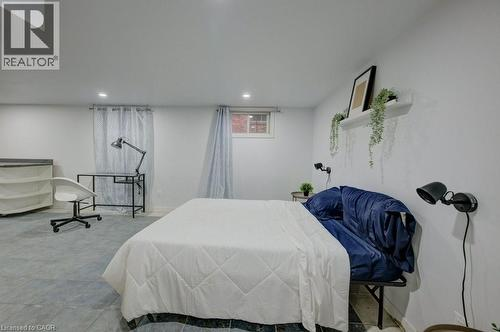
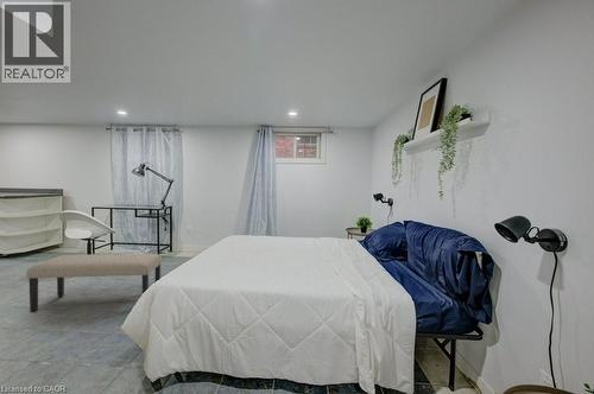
+ bench [25,253,163,313]
